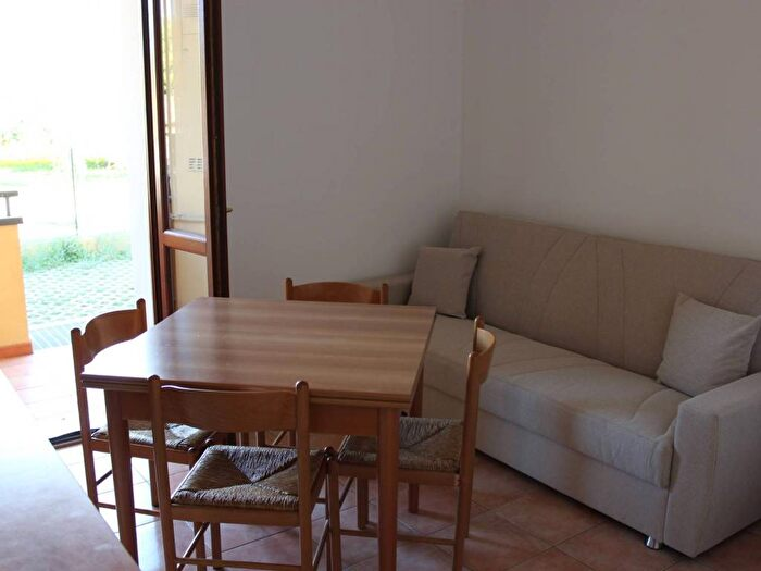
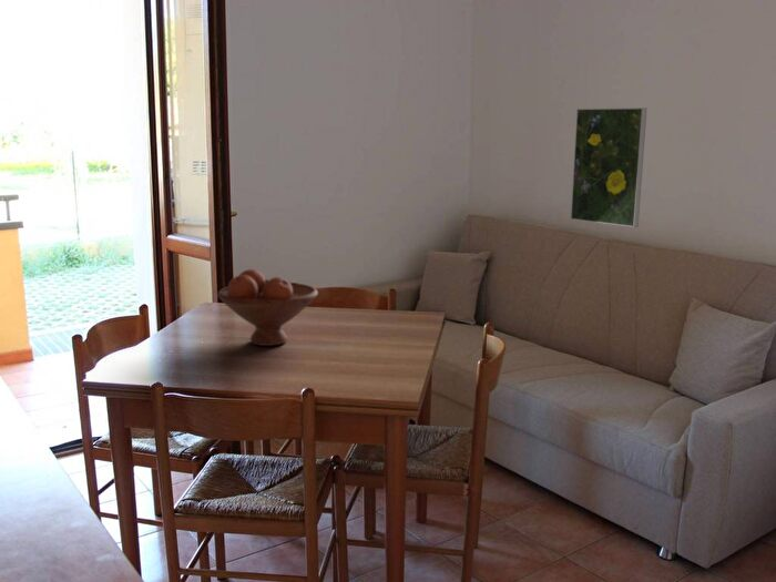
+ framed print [570,106,647,228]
+ fruit bowl [216,268,319,347]
